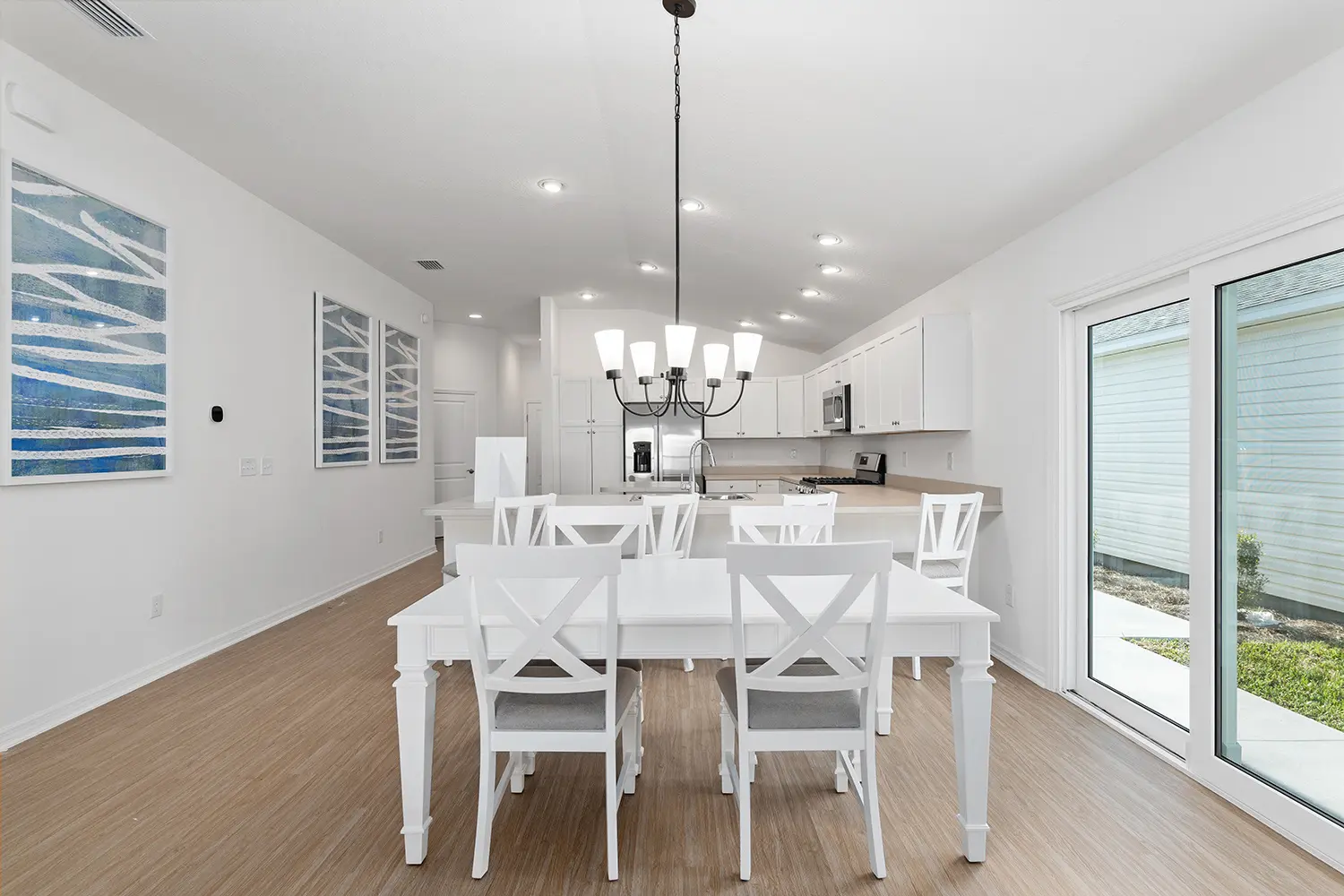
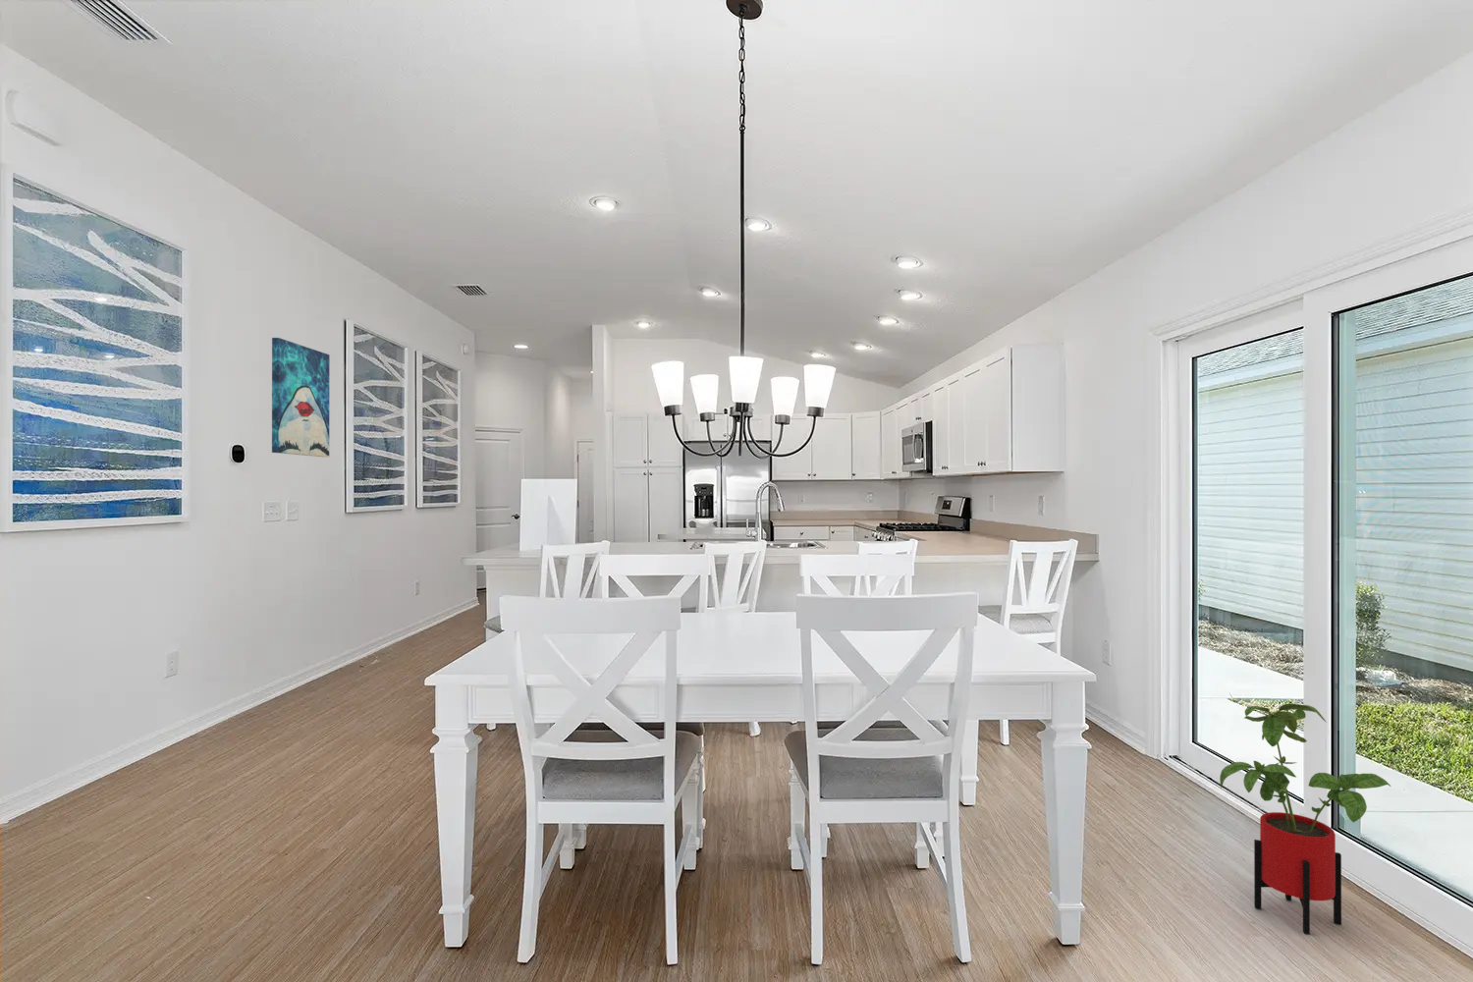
+ wall art [271,336,331,458]
+ house plant [1219,704,1392,936]
